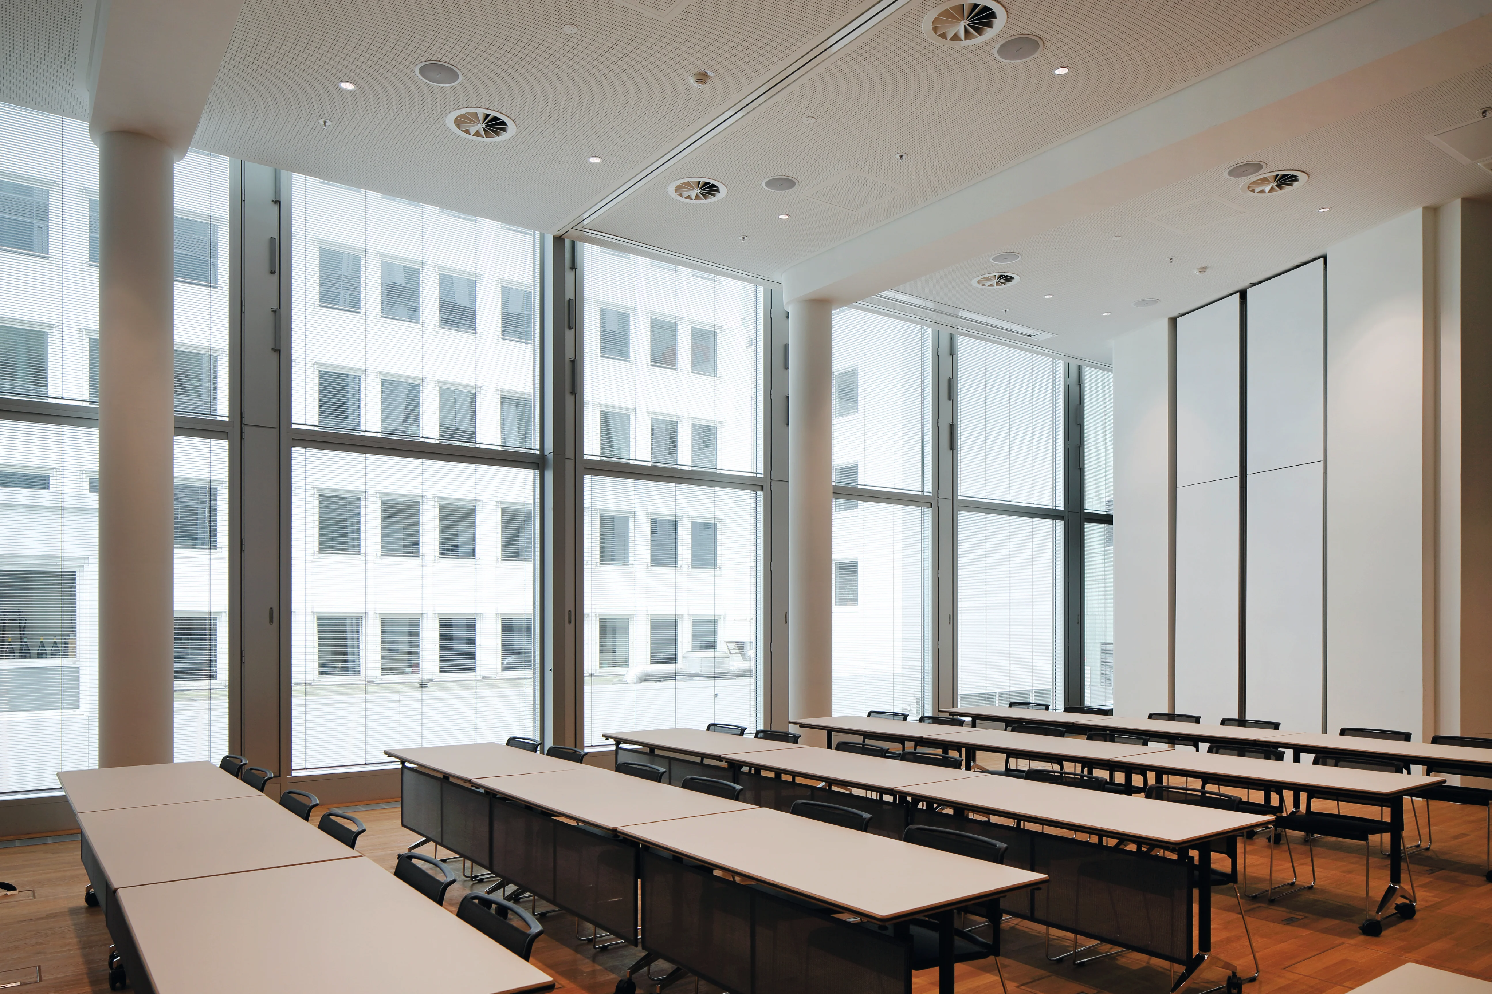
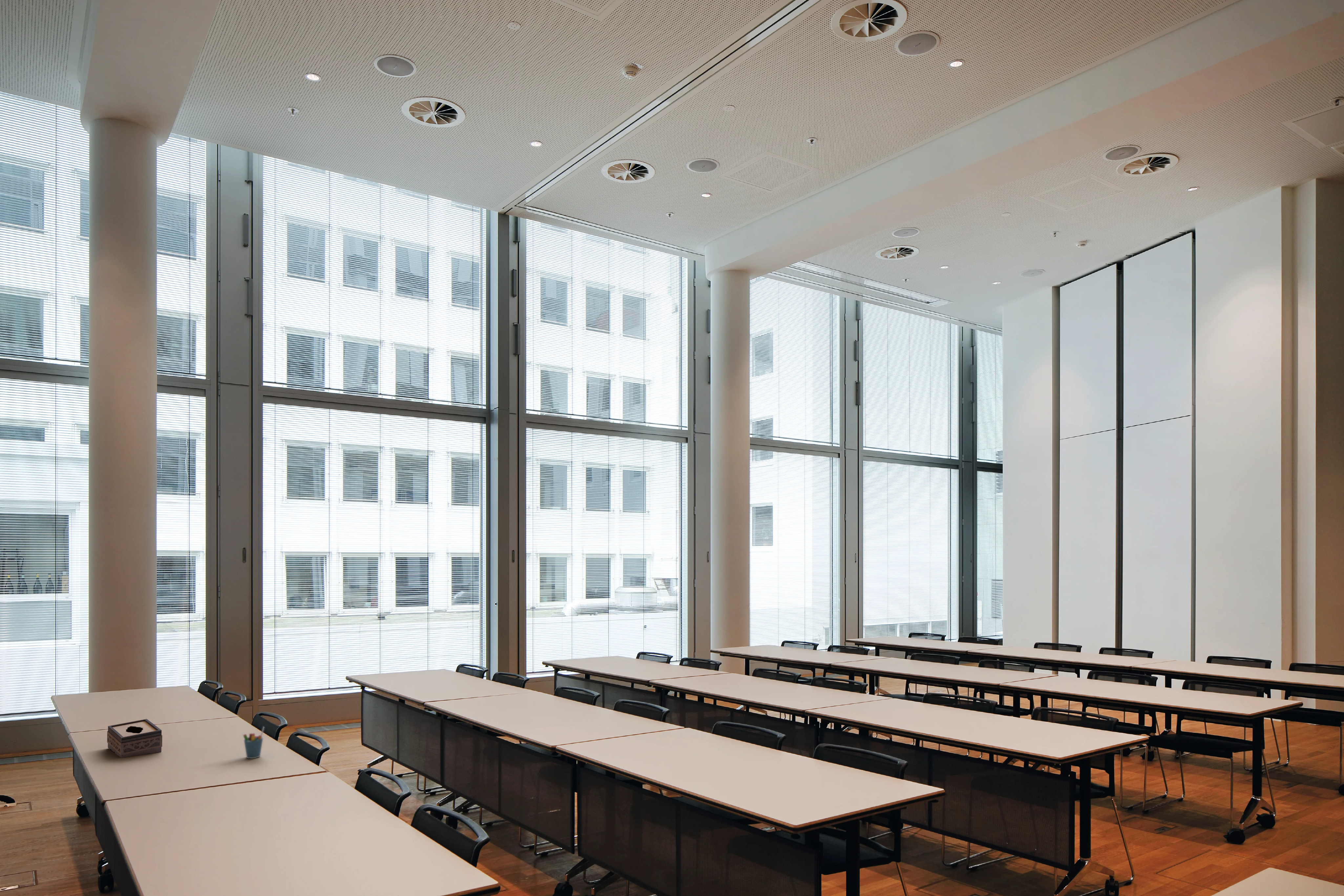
+ tissue box [107,719,163,758]
+ pen holder [243,727,264,759]
